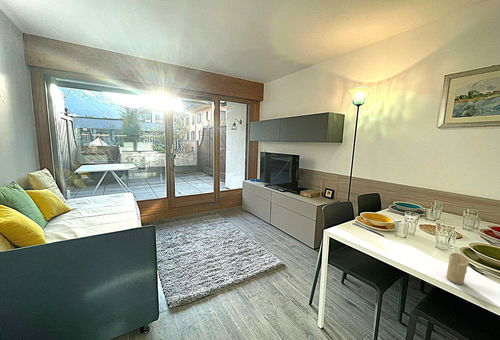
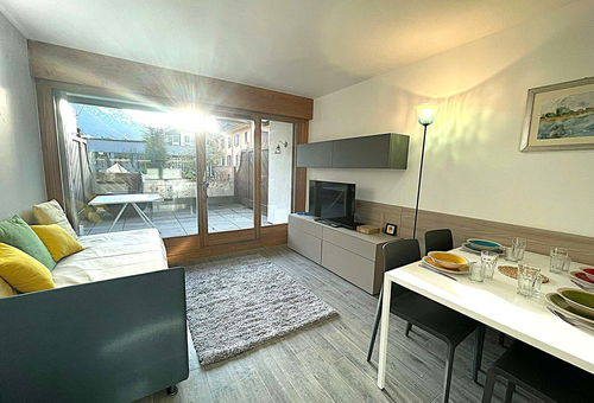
- candle [445,252,470,285]
